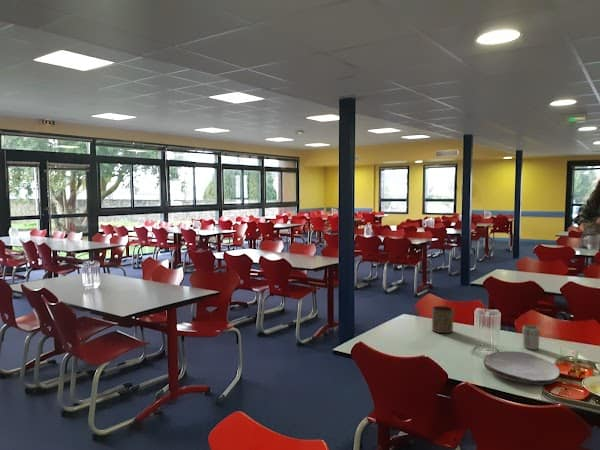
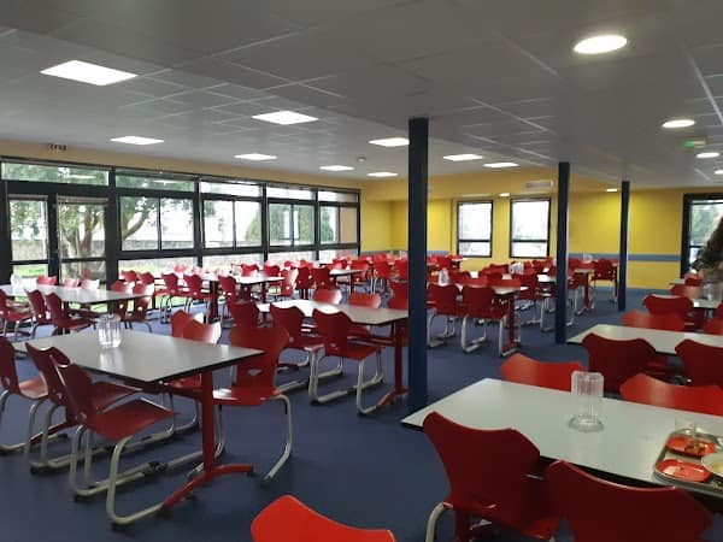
- cup [431,305,455,334]
- cup [522,324,541,351]
- plate [483,350,561,385]
